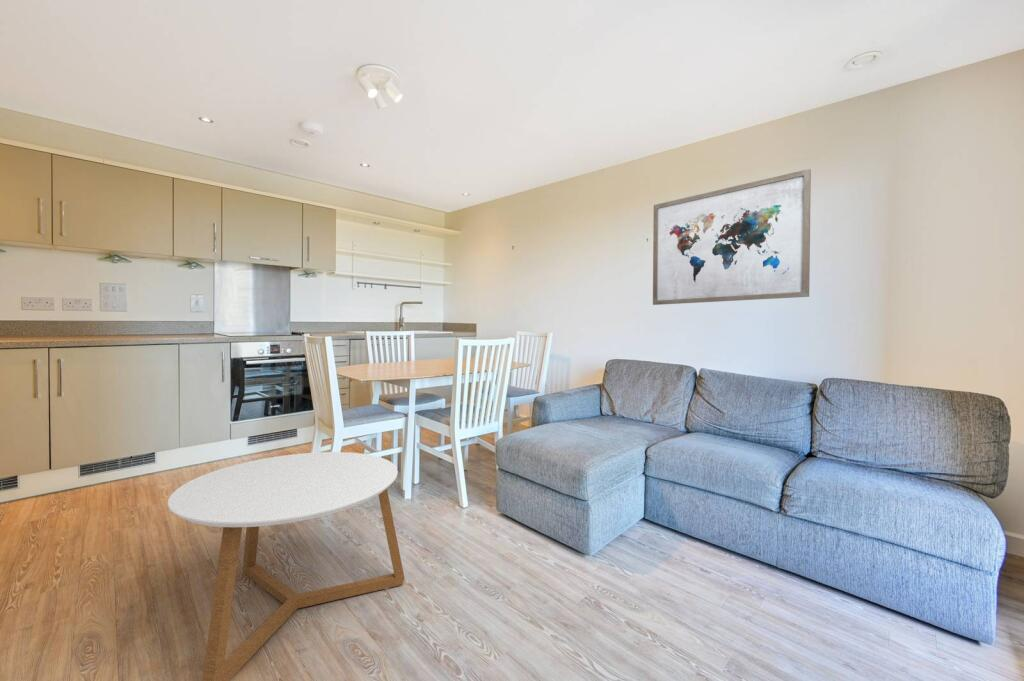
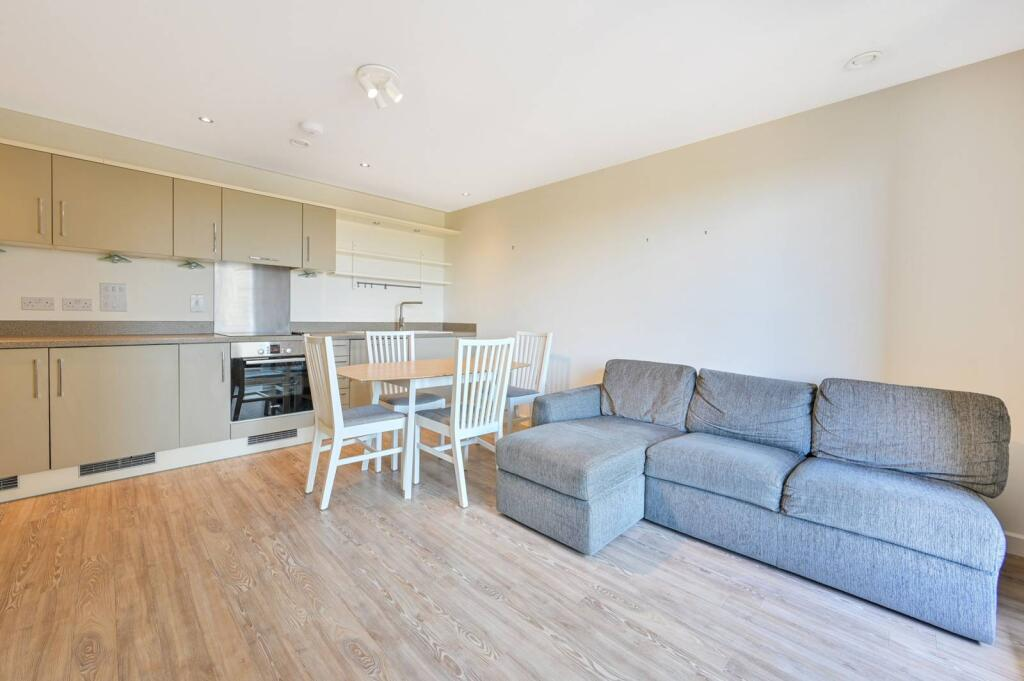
- coffee table [167,451,405,681]
- wall art [652,168,812,306]
